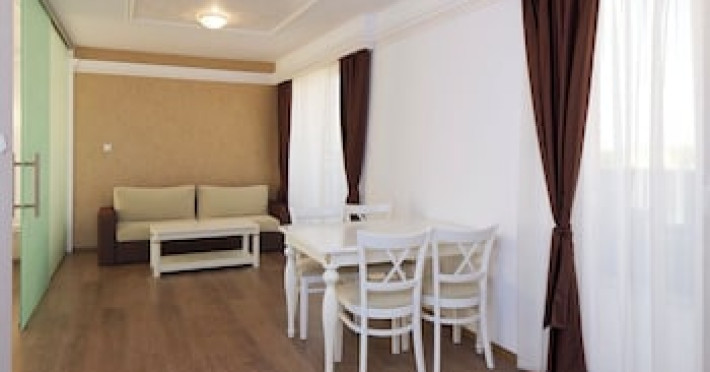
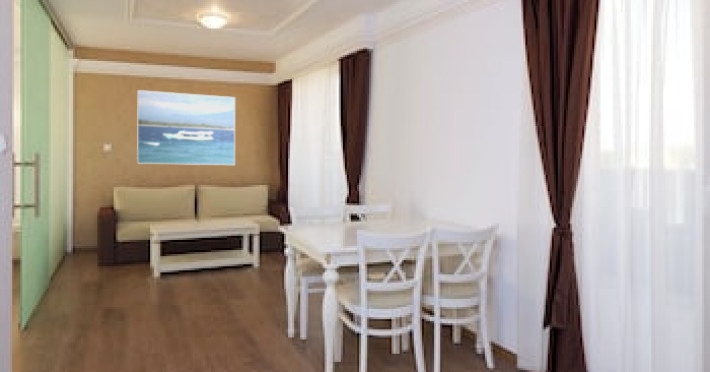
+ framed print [136,89,236,166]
